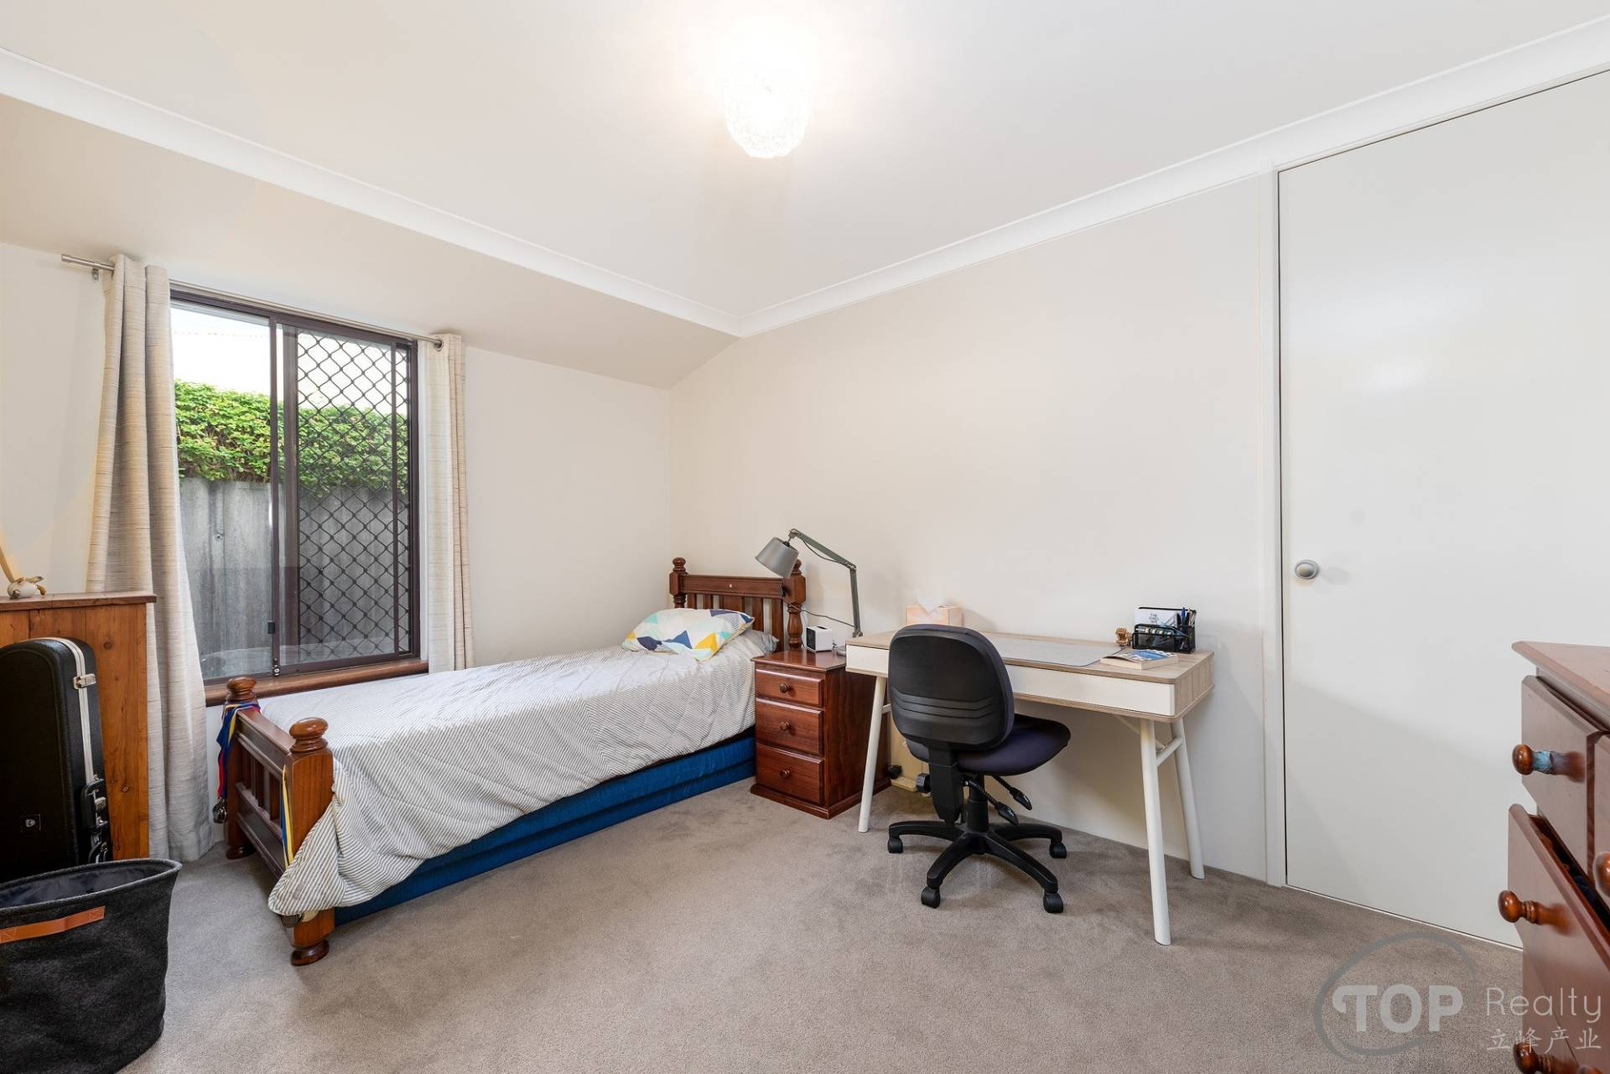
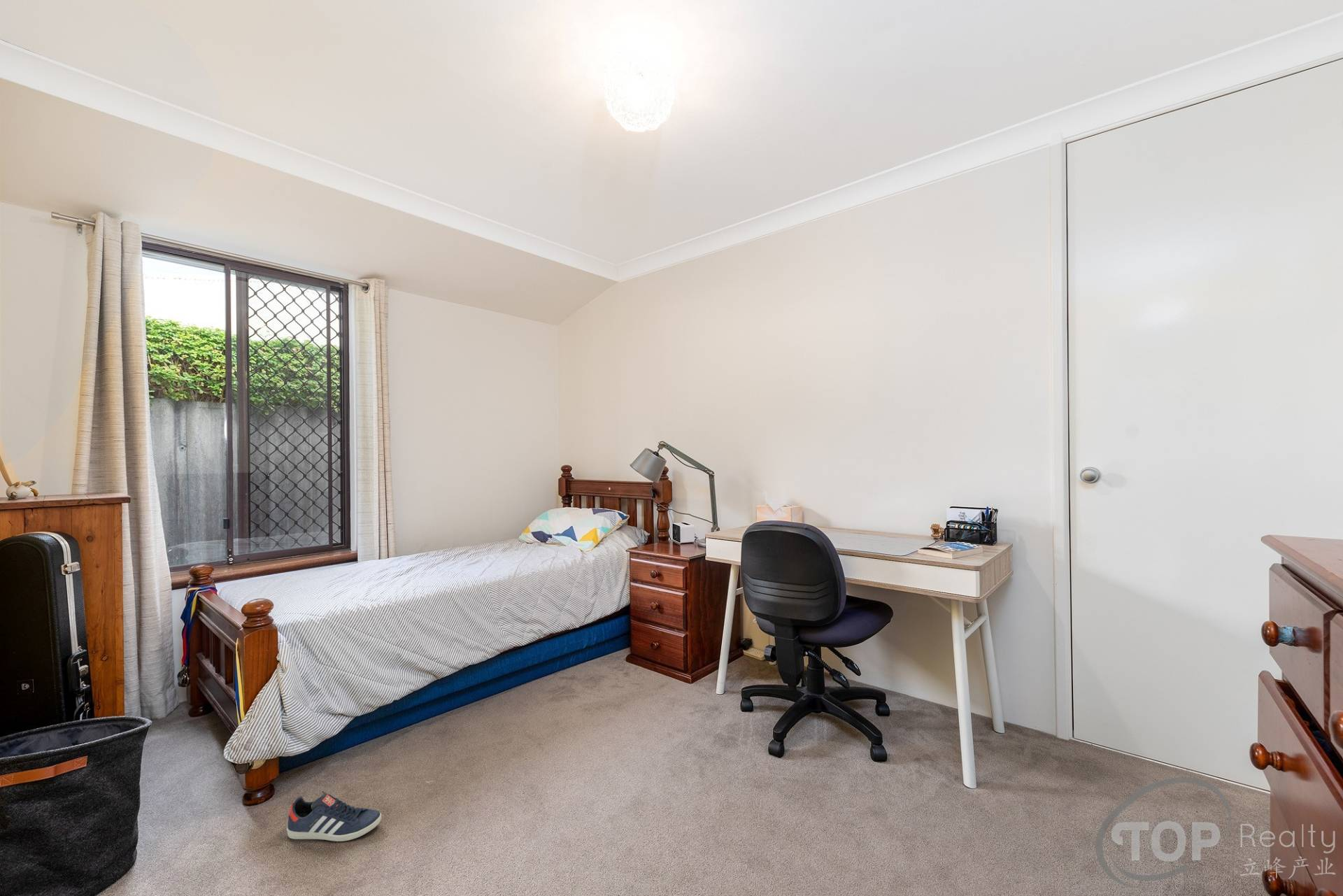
+ sneaker [286,790,382,842]
